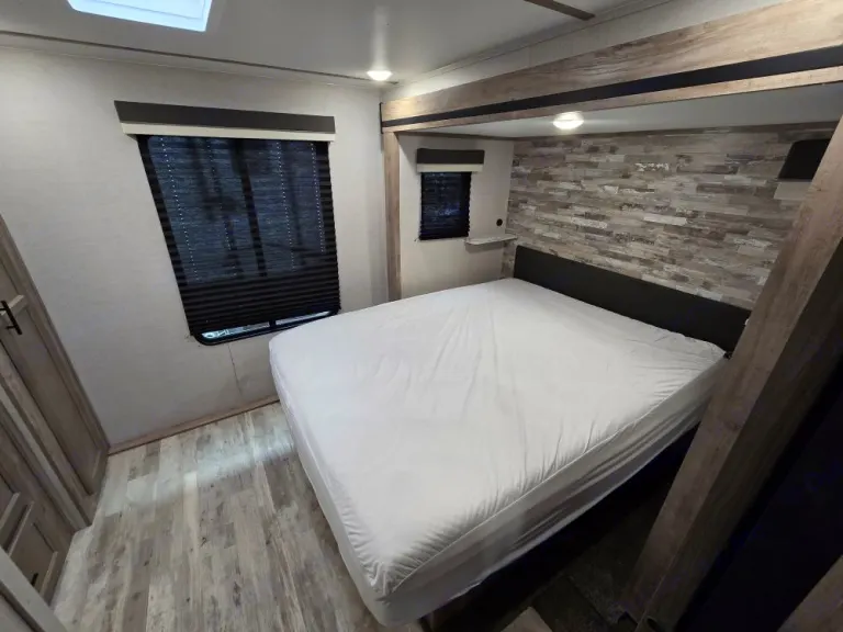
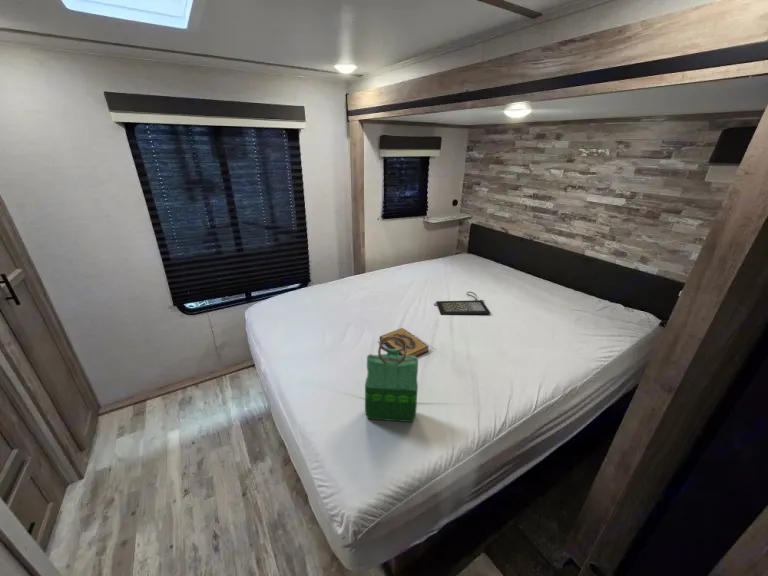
+ clutch bag [433,291,491,316]
+ hardback book [378,327,430,357]
+ tote bag [364,336,419,423]
